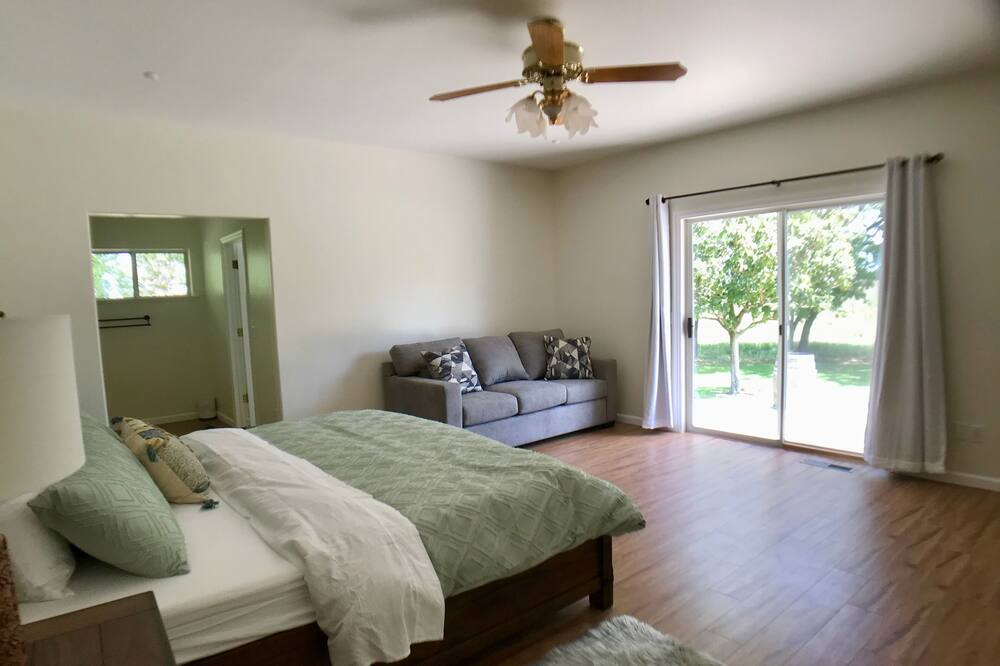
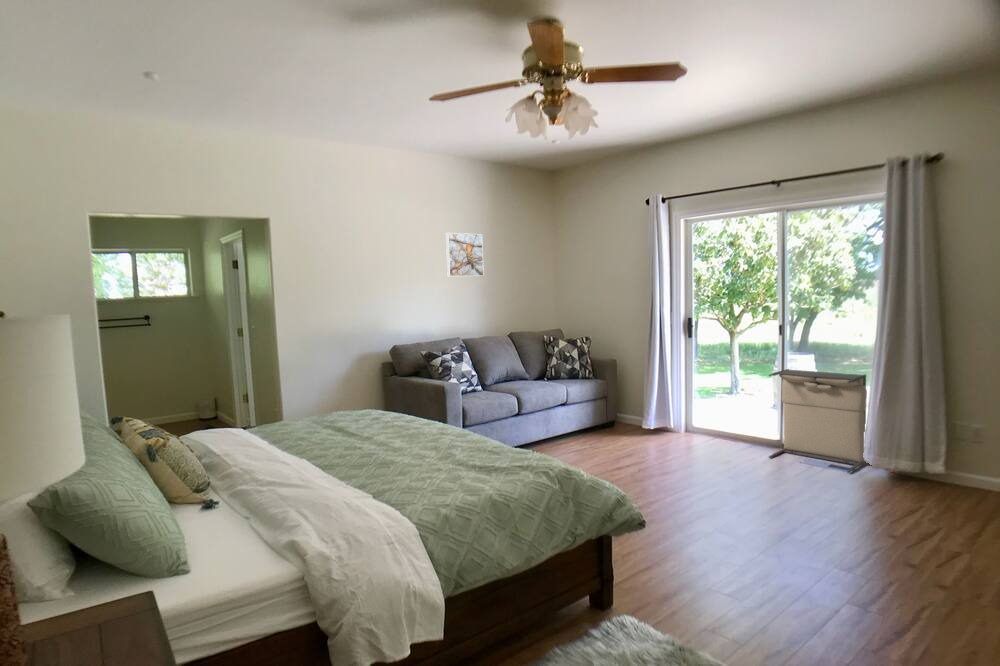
+ laundry hamper [767,368,868,474]
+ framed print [445,232,485,277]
